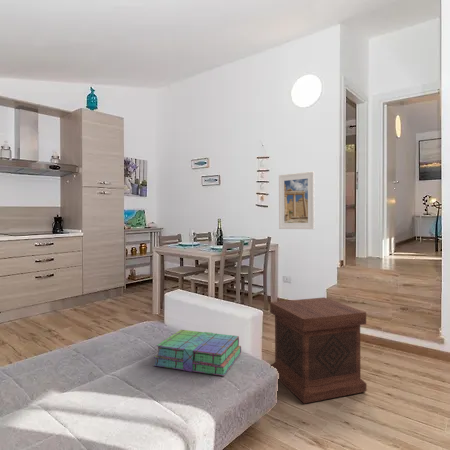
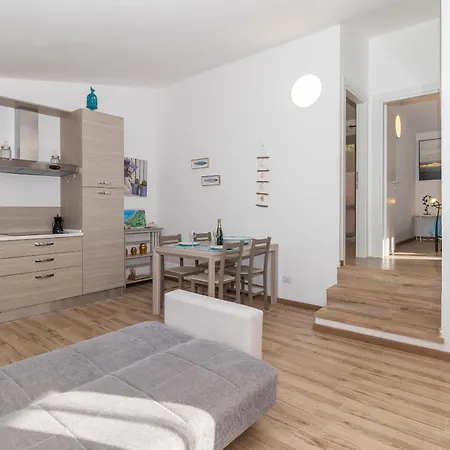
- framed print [278,171,316,230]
- side table [269,296,367,404]
- stack of books [153,329,242,377]
